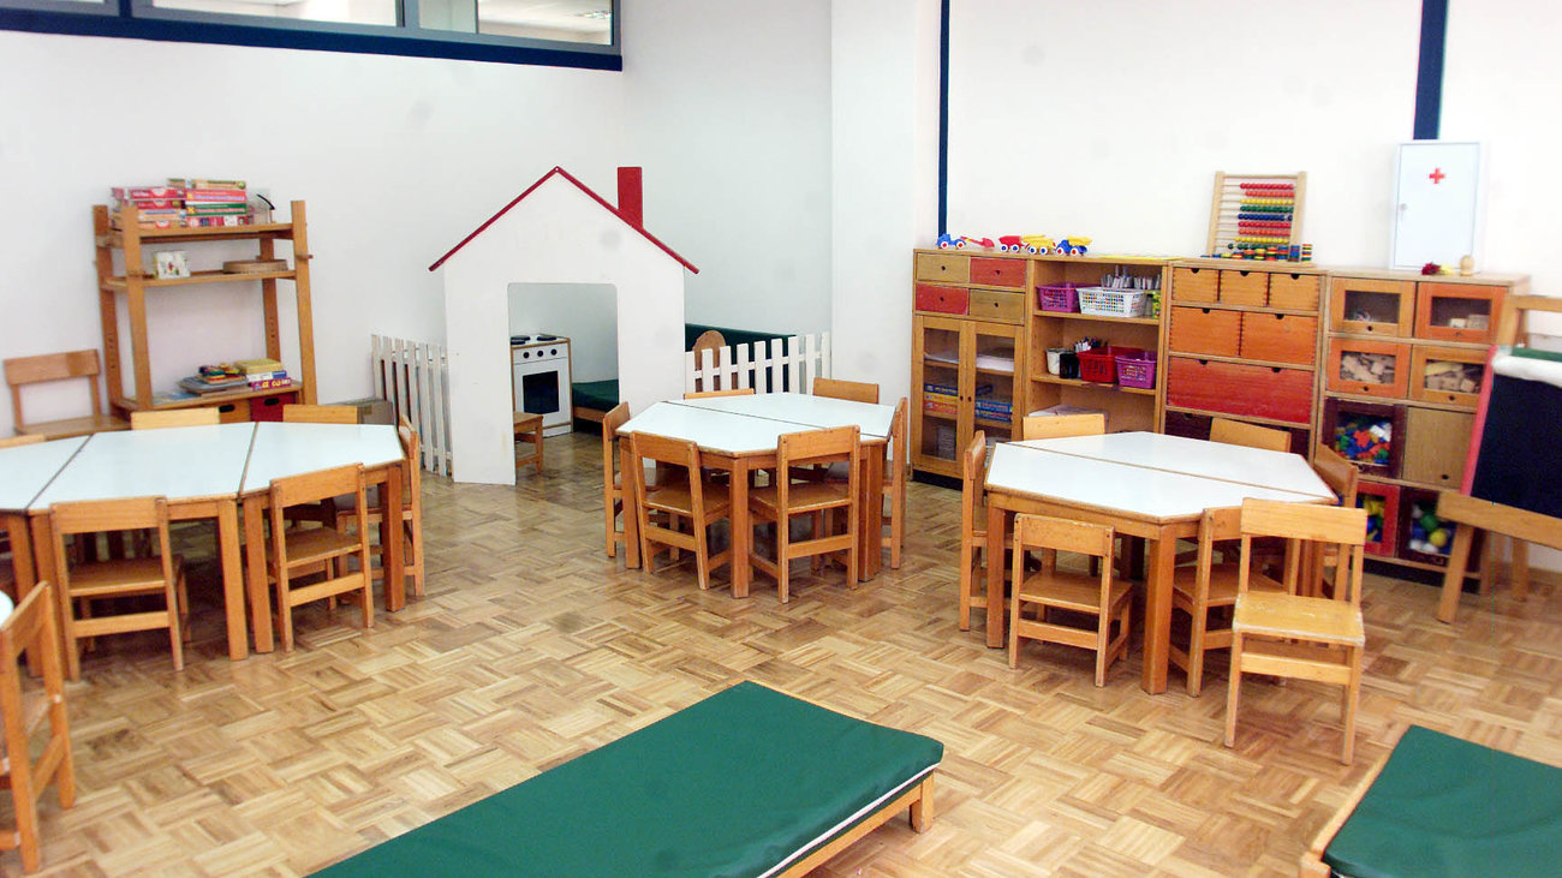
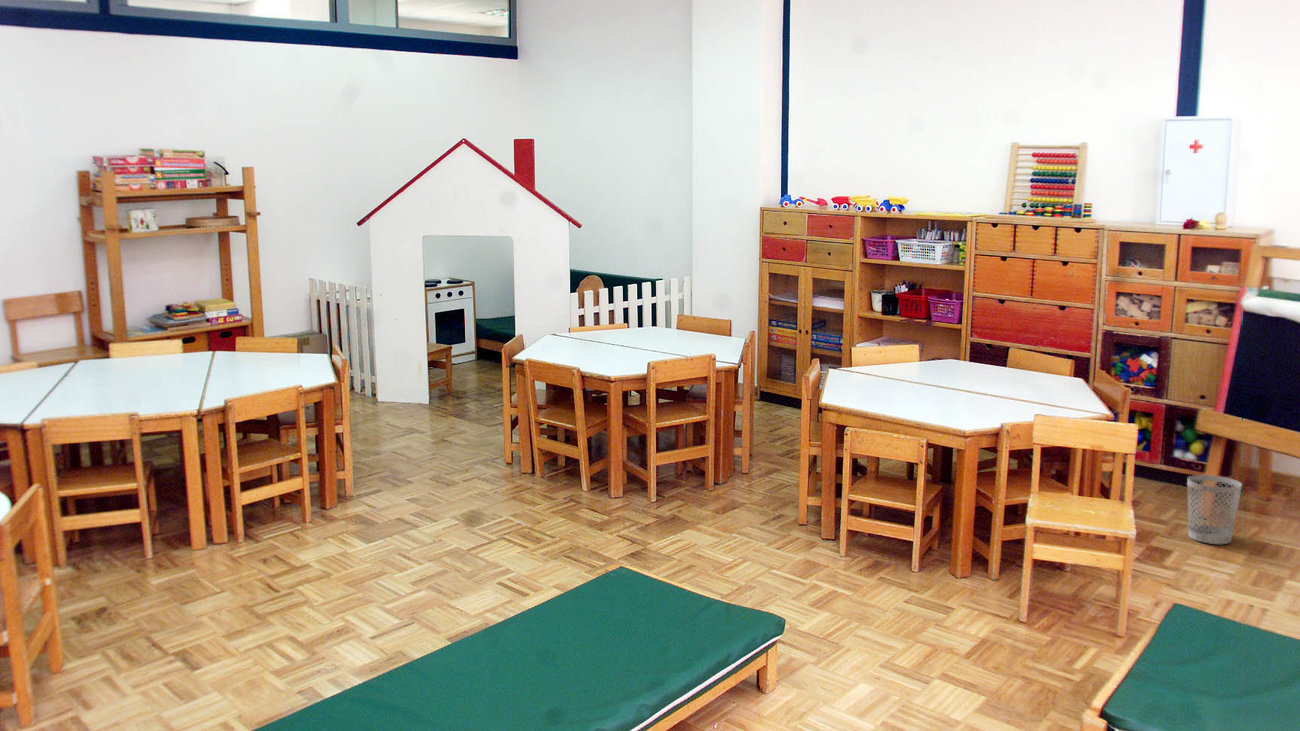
+ wastebasket [1186,474,1243,545]
